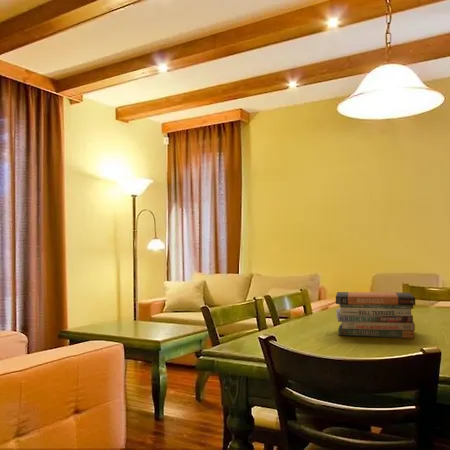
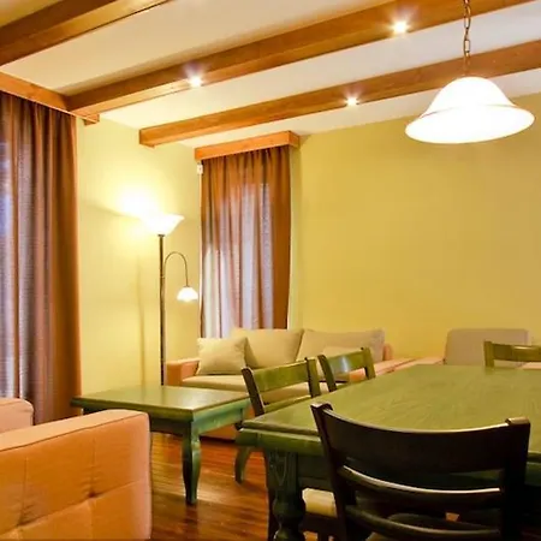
- book stack [335,291,416,339]
